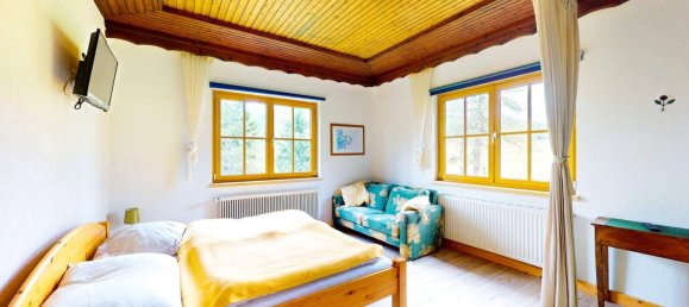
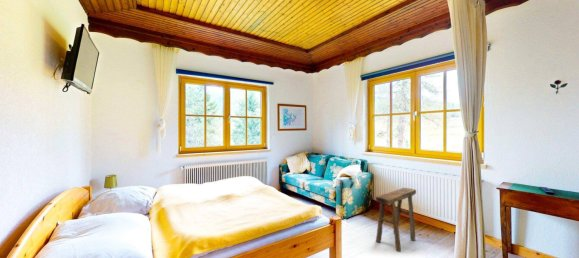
+ stool [375,187,417,253]
